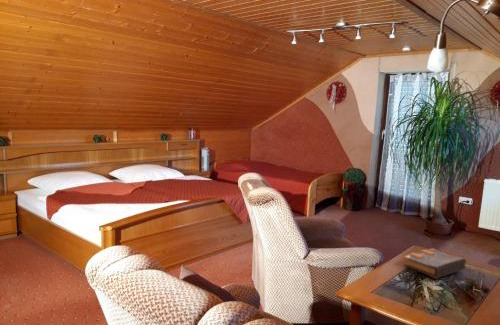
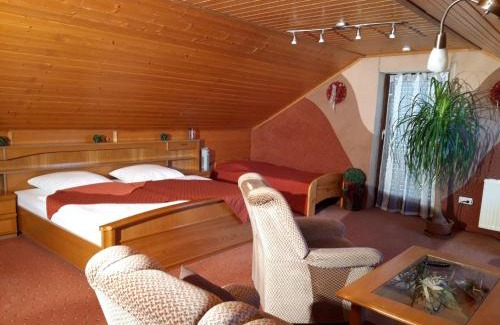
- book [403,248,467,280]
